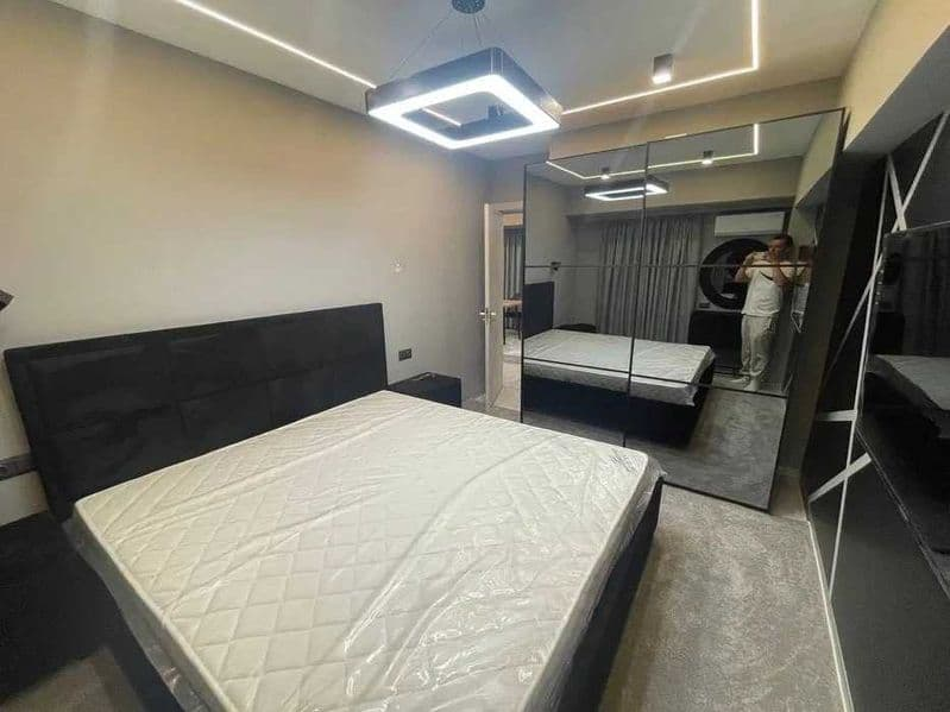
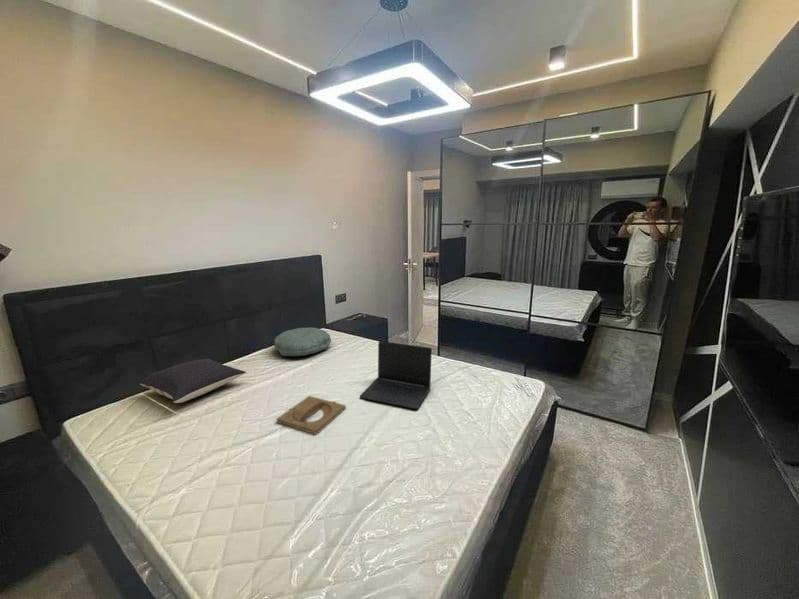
+ tray [275,395,347,436]
+ laptop [359,340,433,410]
+ pillow [139,358,247,404]
+ pillow [273,327,332,357]
